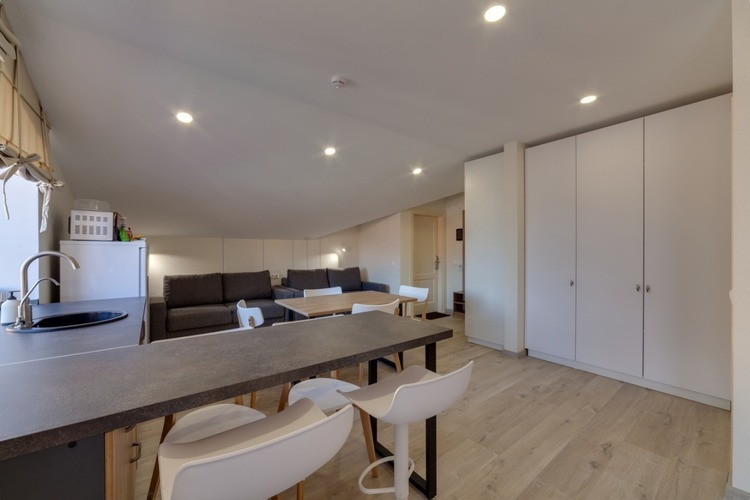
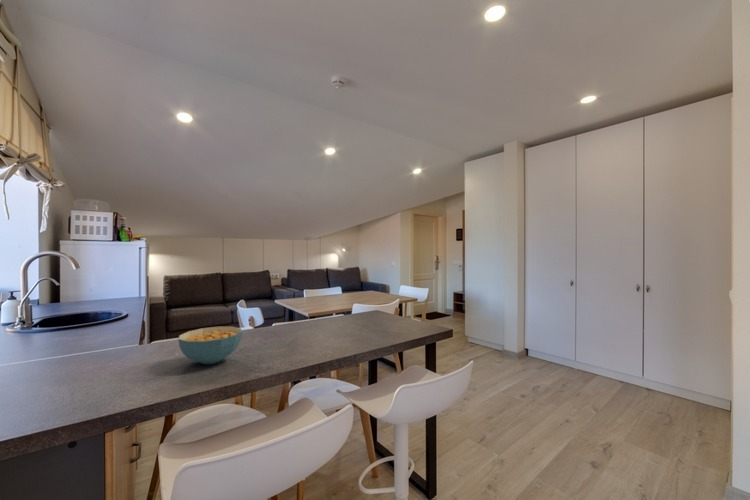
+ cereal bowl [177,326,243,365]
